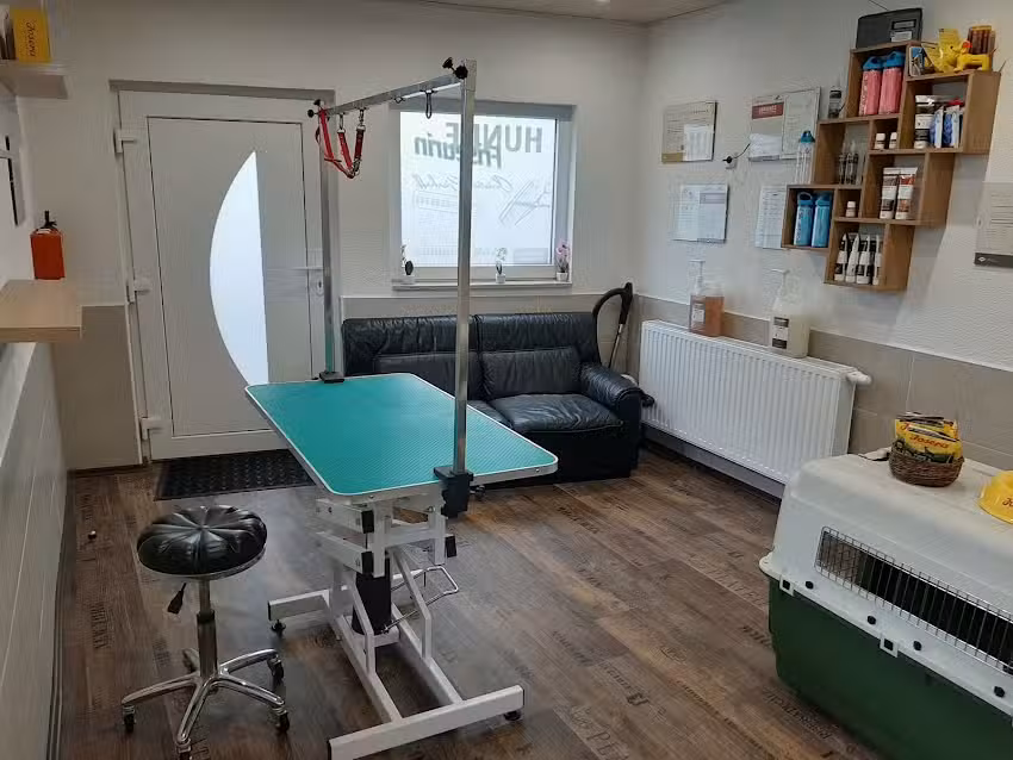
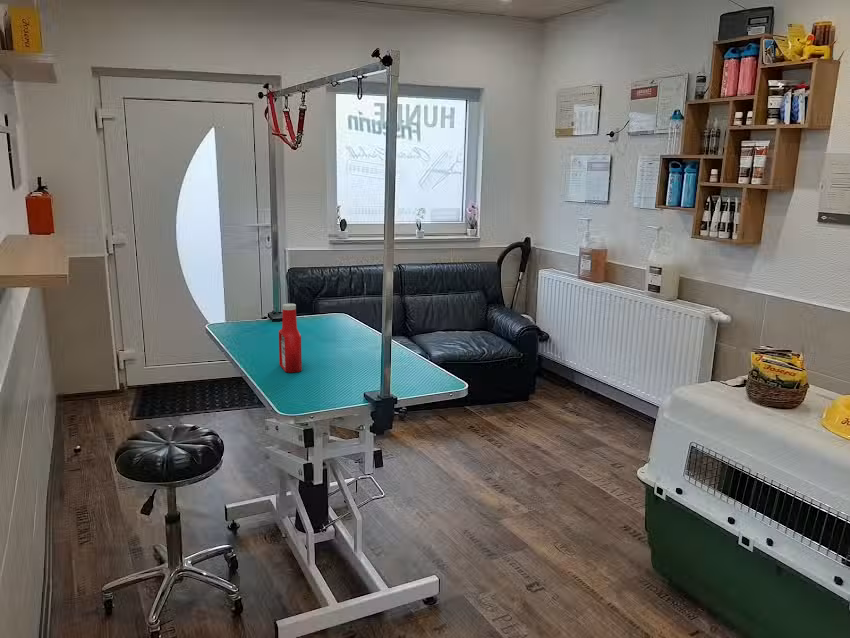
+ soap bottle [278,303,303,374]
